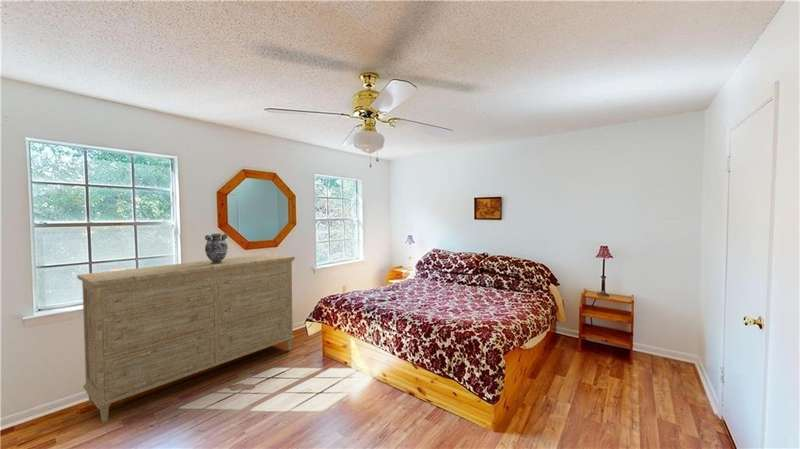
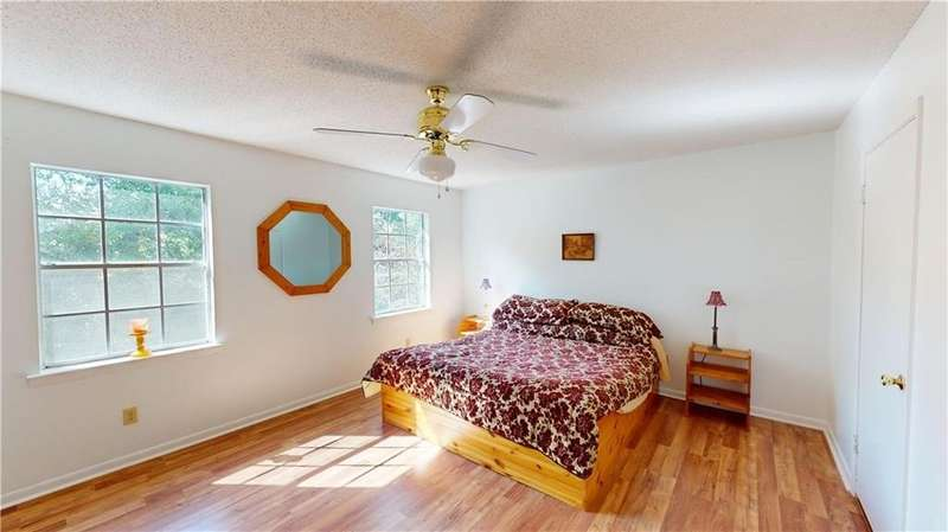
- decorative vase [204,233,229,264]
- dresser [76,253,296,424]
